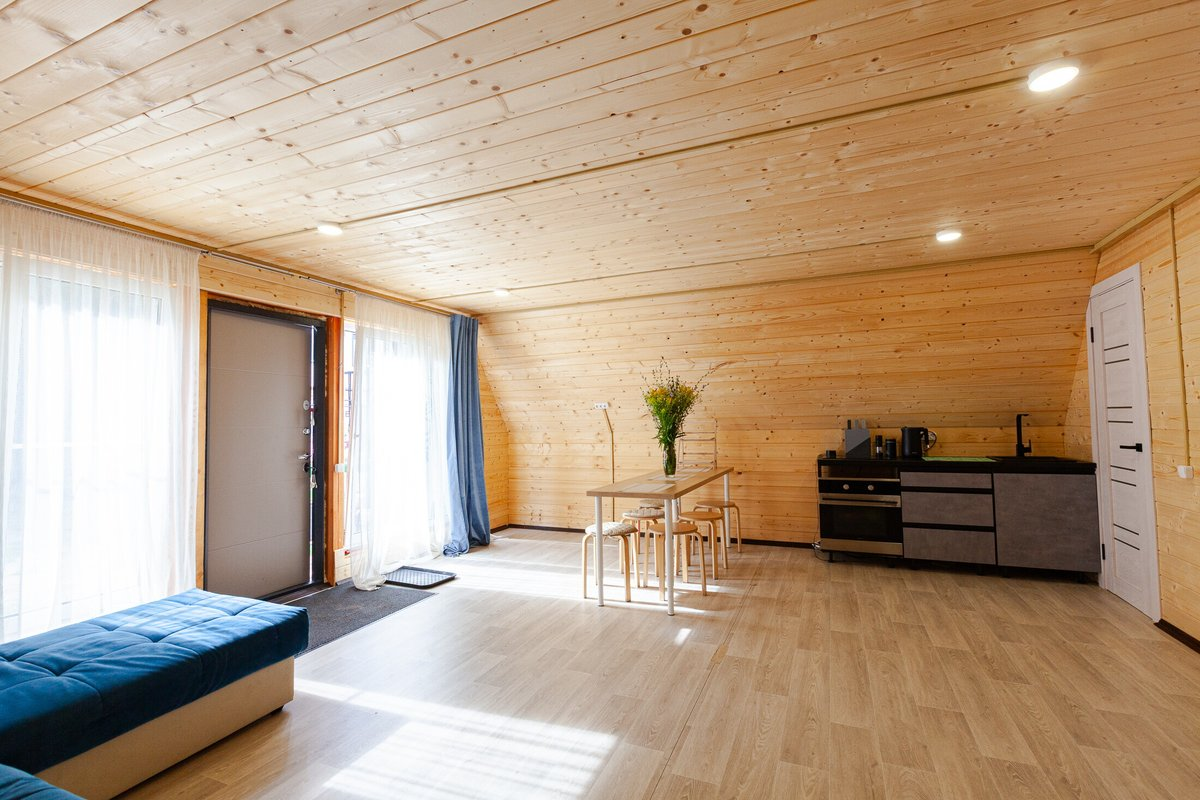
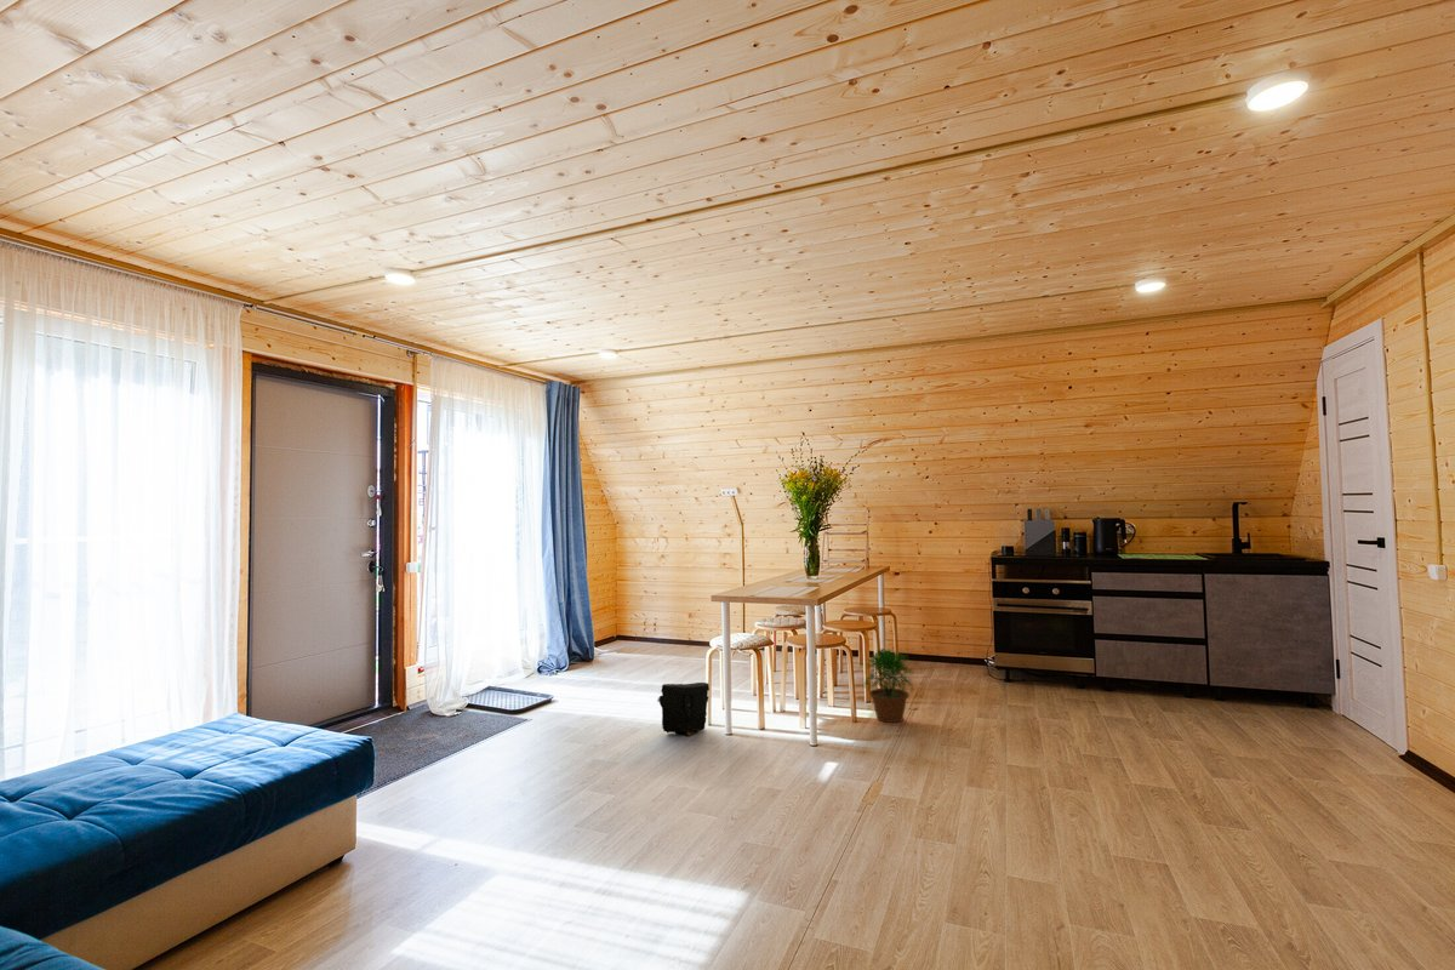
+ potted plant [862,647,914,724]
+ bag [656,681,711,737]
